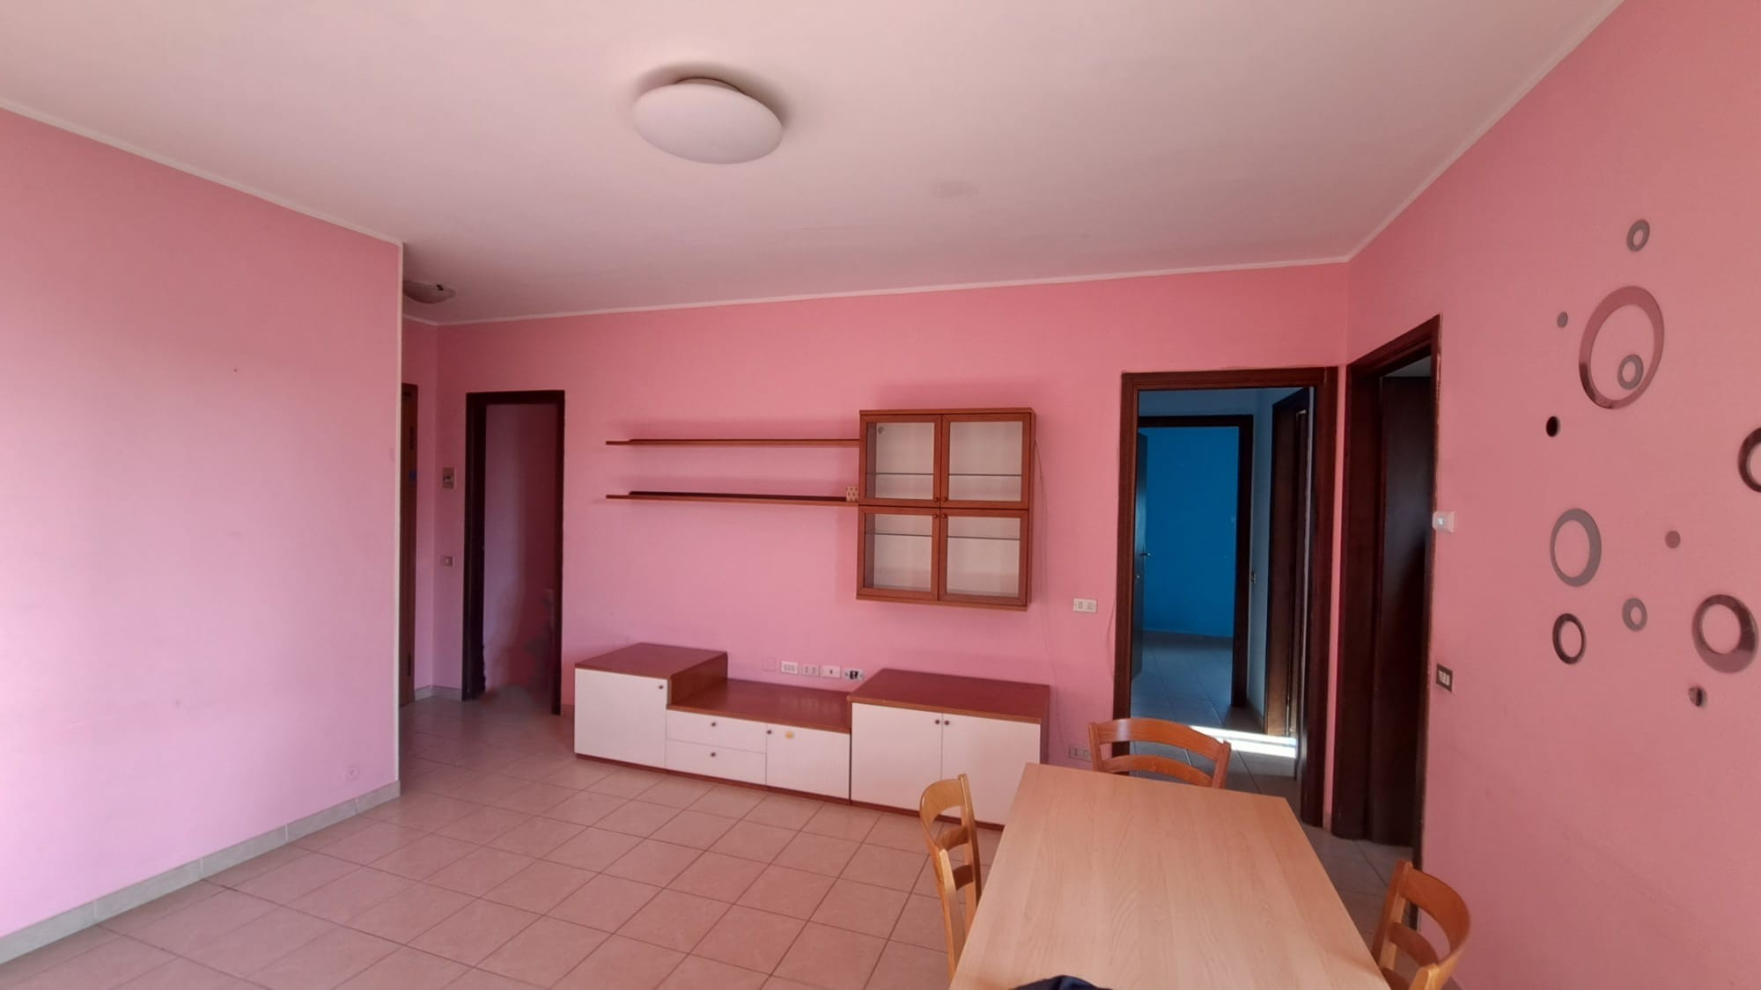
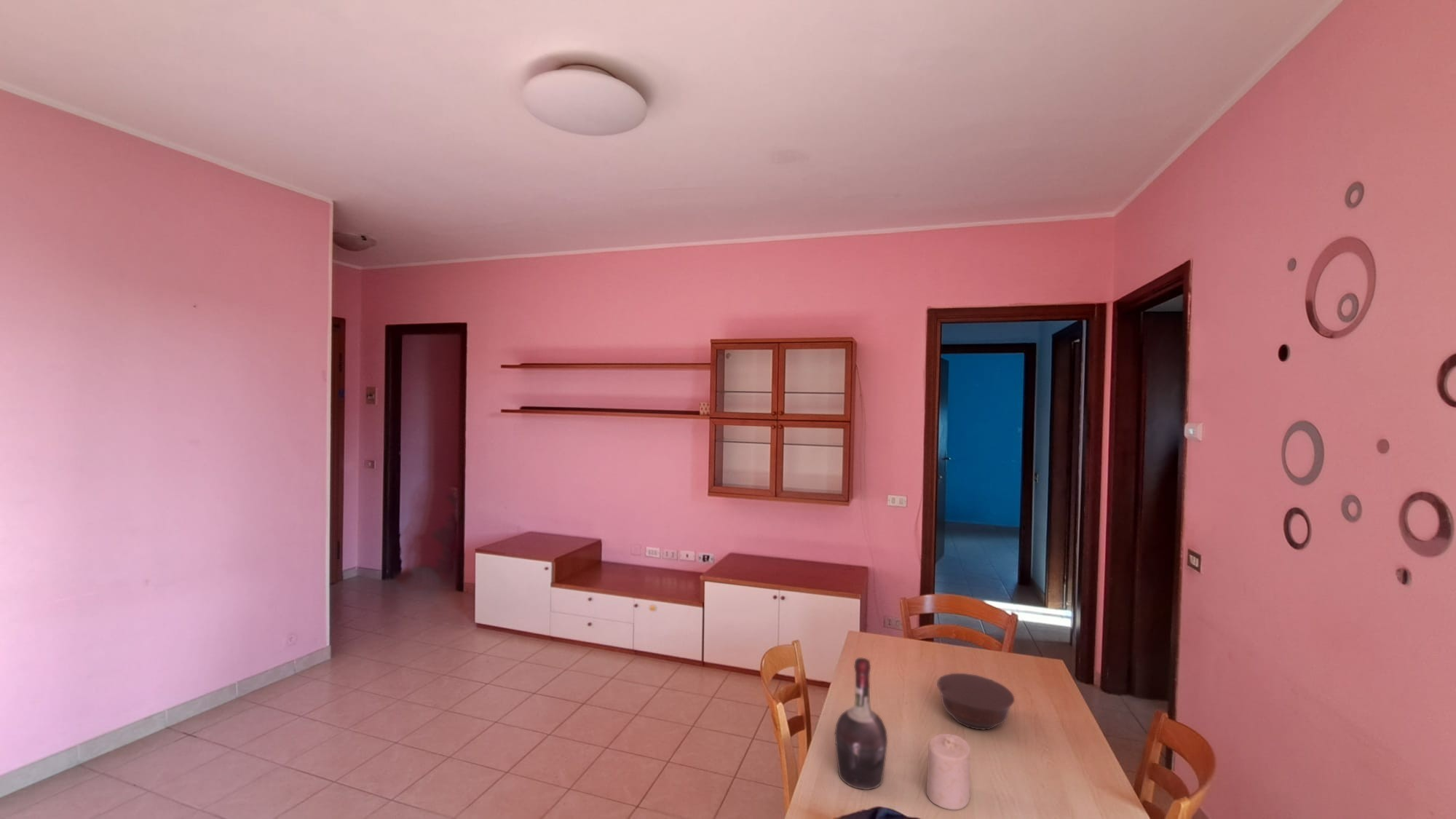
+ cognac bottle [834,657,888,791]
+ bowl [936,673,1016,731]
+ candle [926,733,971,810]
